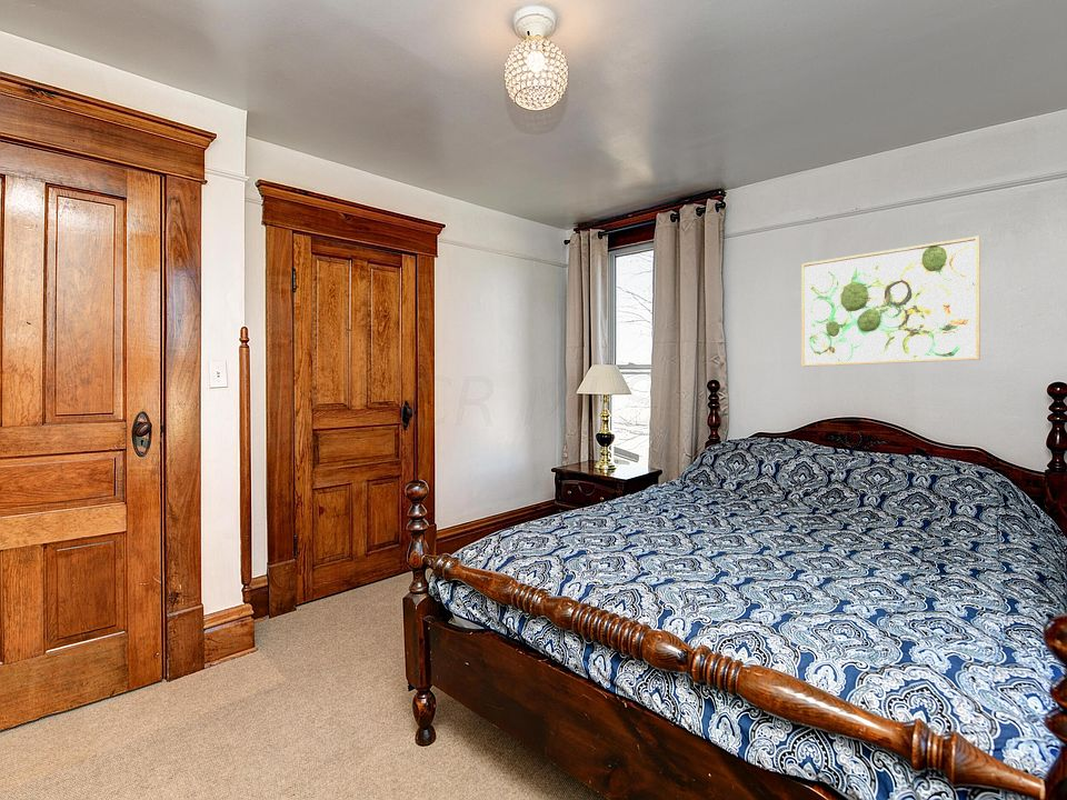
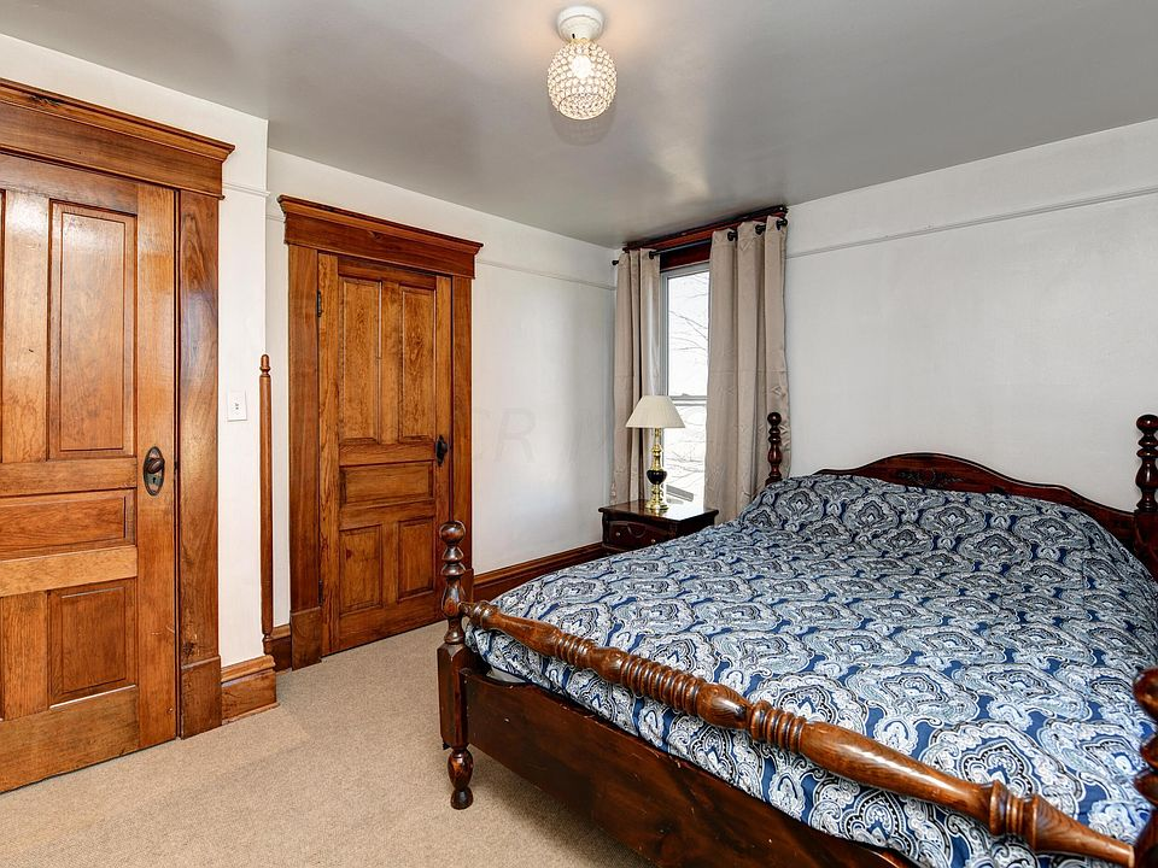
- wall art [800,234,981,368]
